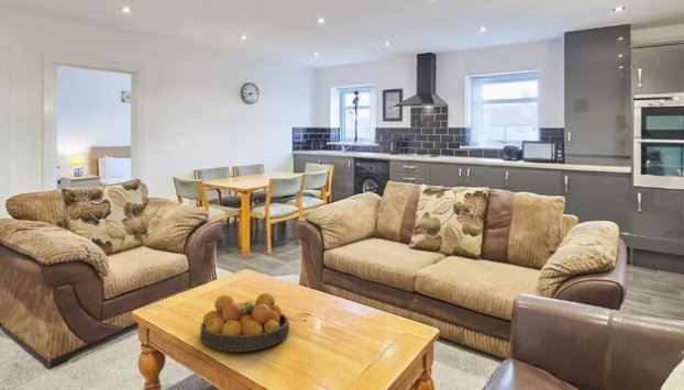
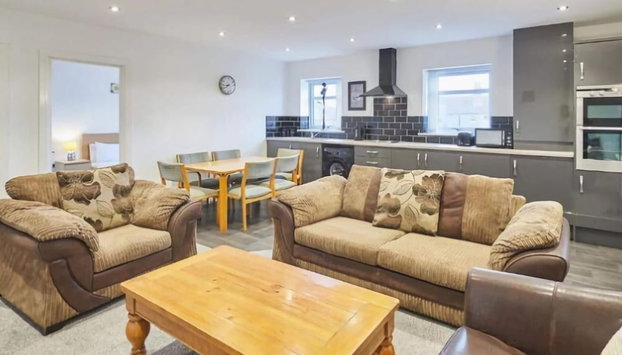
- fruit bowl [199,292,290,353]
